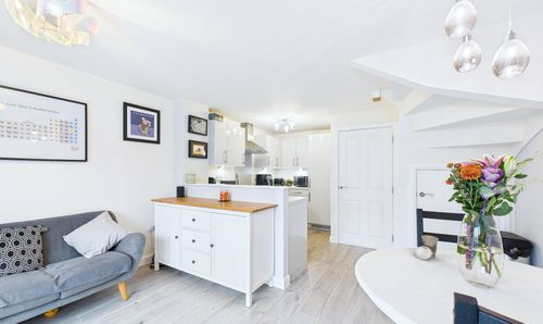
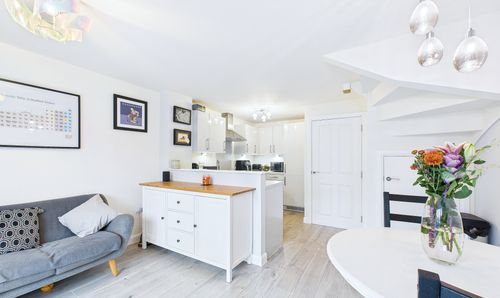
- cup [415,235,440,261]
